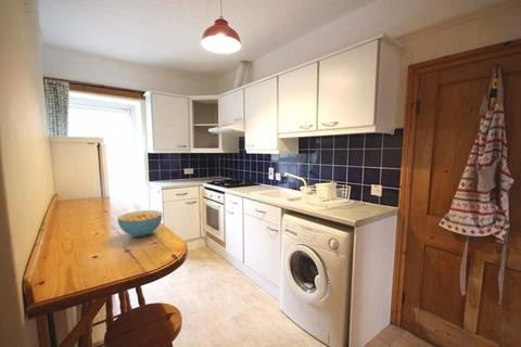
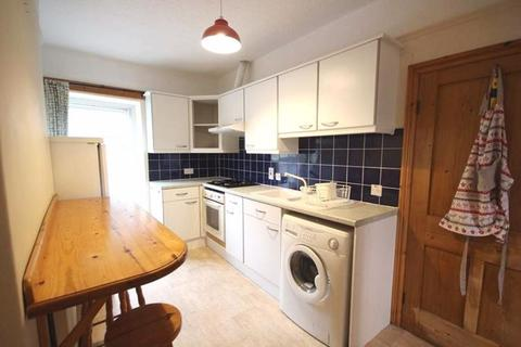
- cereal bowl [116,209,163,237]
